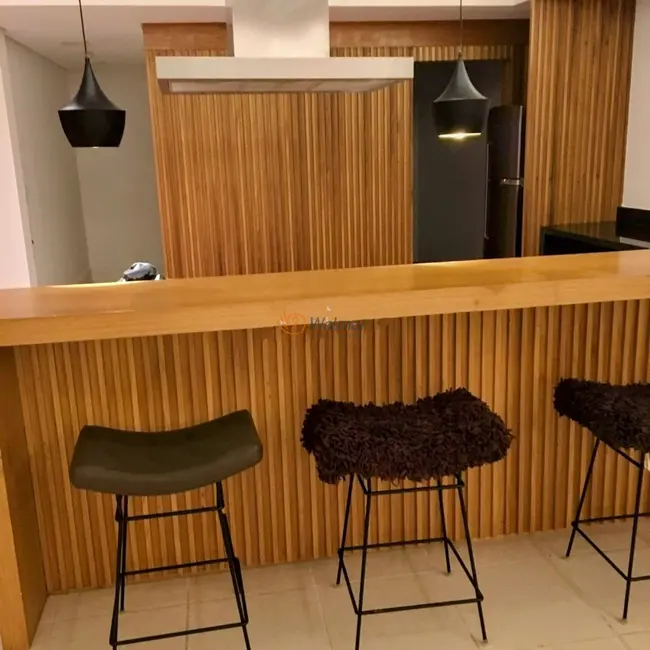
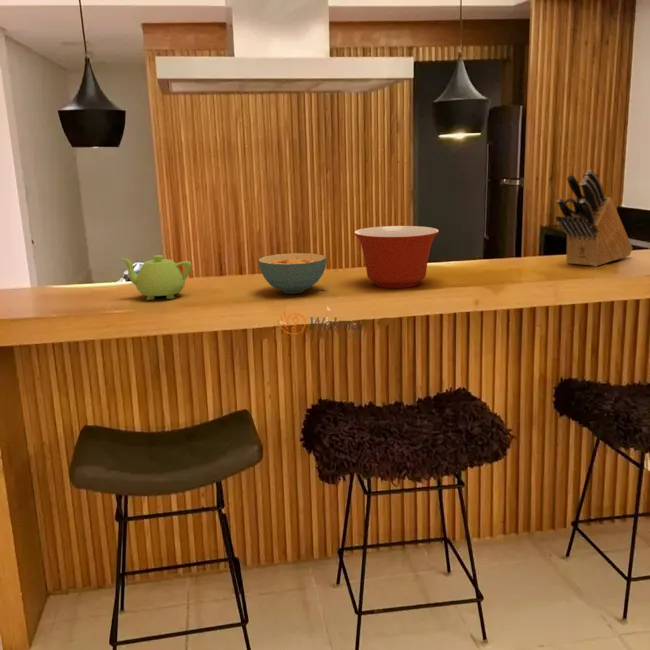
+ mixing bowl [353,225,440,289]
+ cereal bowl [257,252,327,294]
+ teapot [120,254,192,301]
+ knife block [555,169,634,268]
